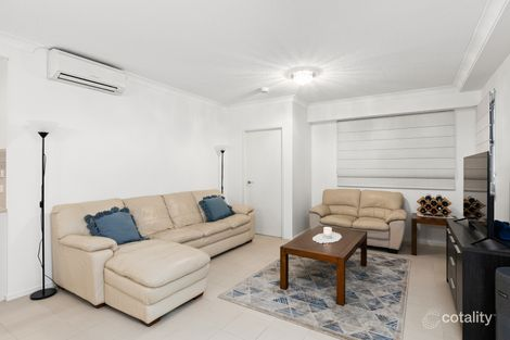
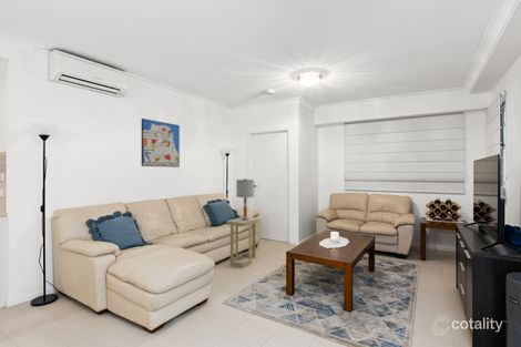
+ wall art [141,118,181,169]
+ side table [225,216,260,268]
+ lamp [235,177,255,221]
